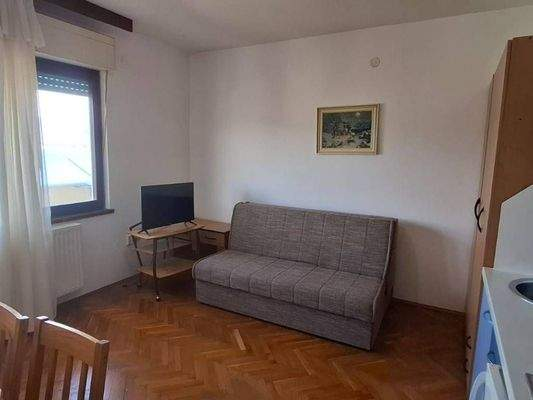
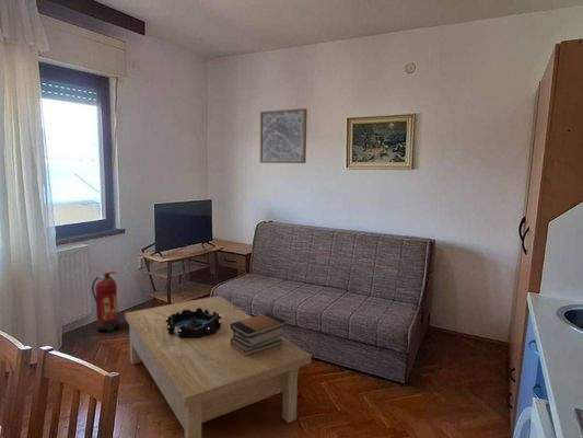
+ coffee table [124,295,313,438]
+ book stack [231,312,287,357]
+ decorative bowl [166,308,221,338]
+ fire extinguisher [91,270,120,333]
+ wall art [259,107,308,164]
